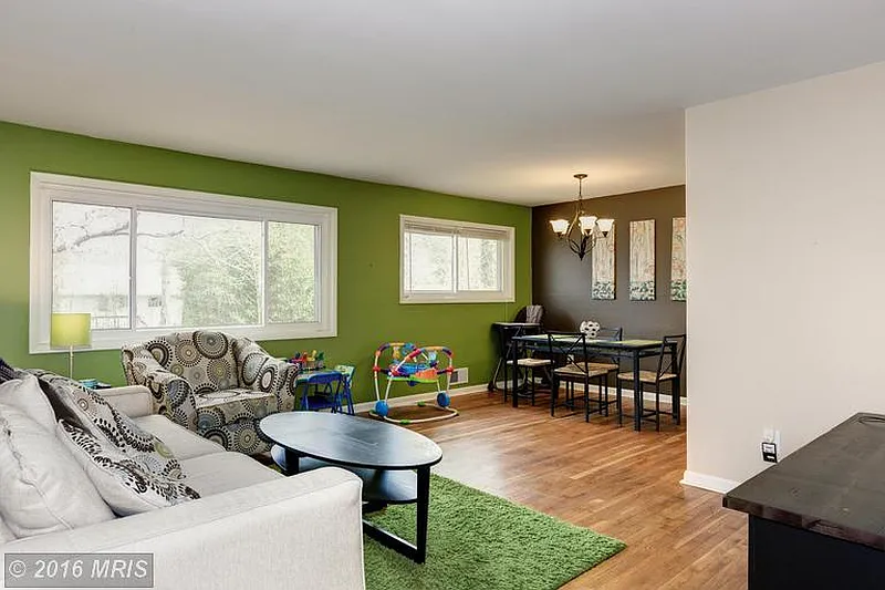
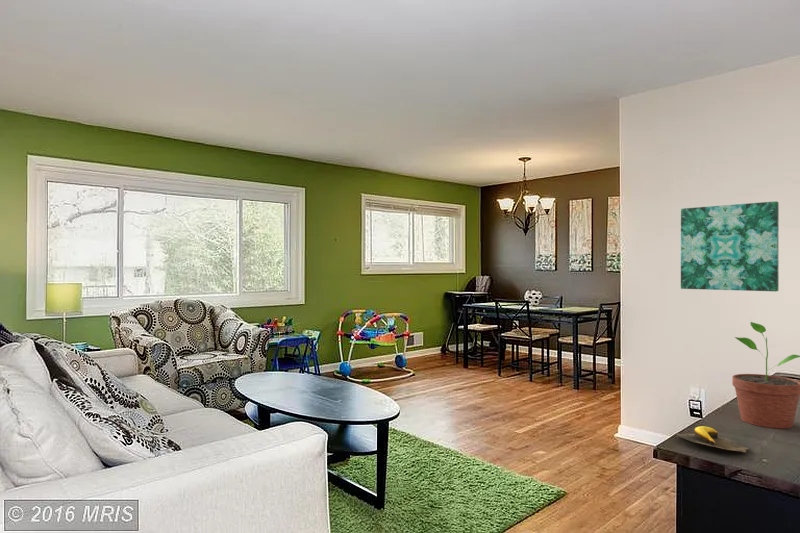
+ potted plant [731,321,800,429]
+ banana [676,425,750,453]
+ wall art [680,200,780,292]
